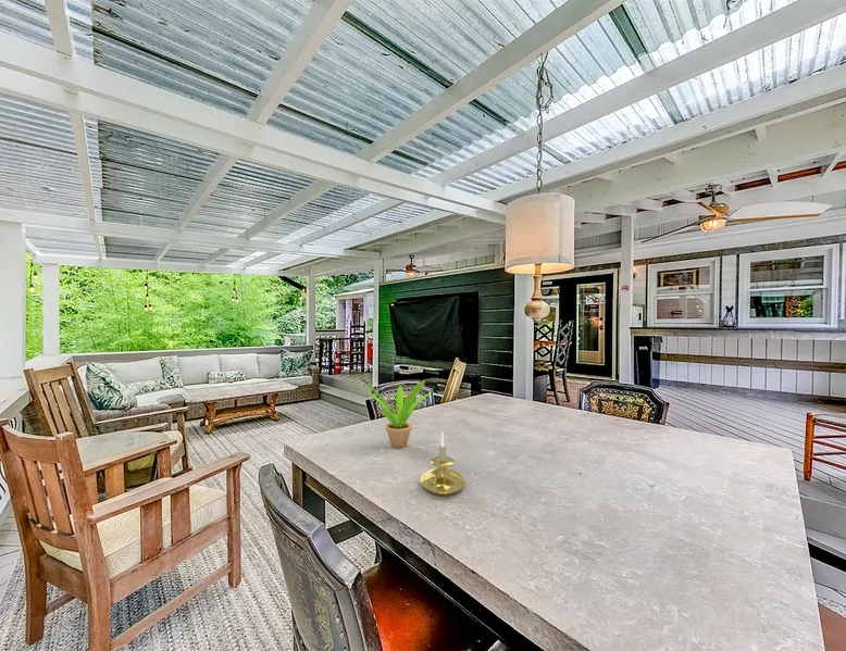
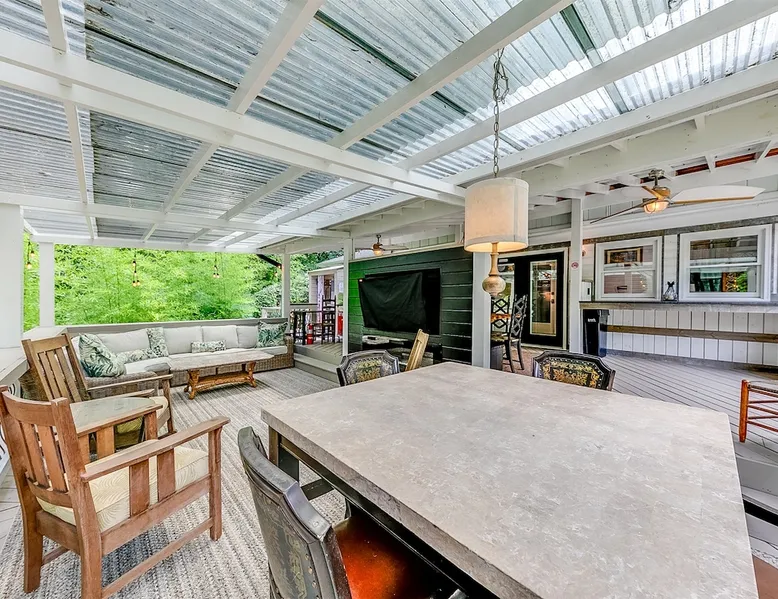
- candle holder [419,431,465,498]
- potted plant [359,377,433,449]
